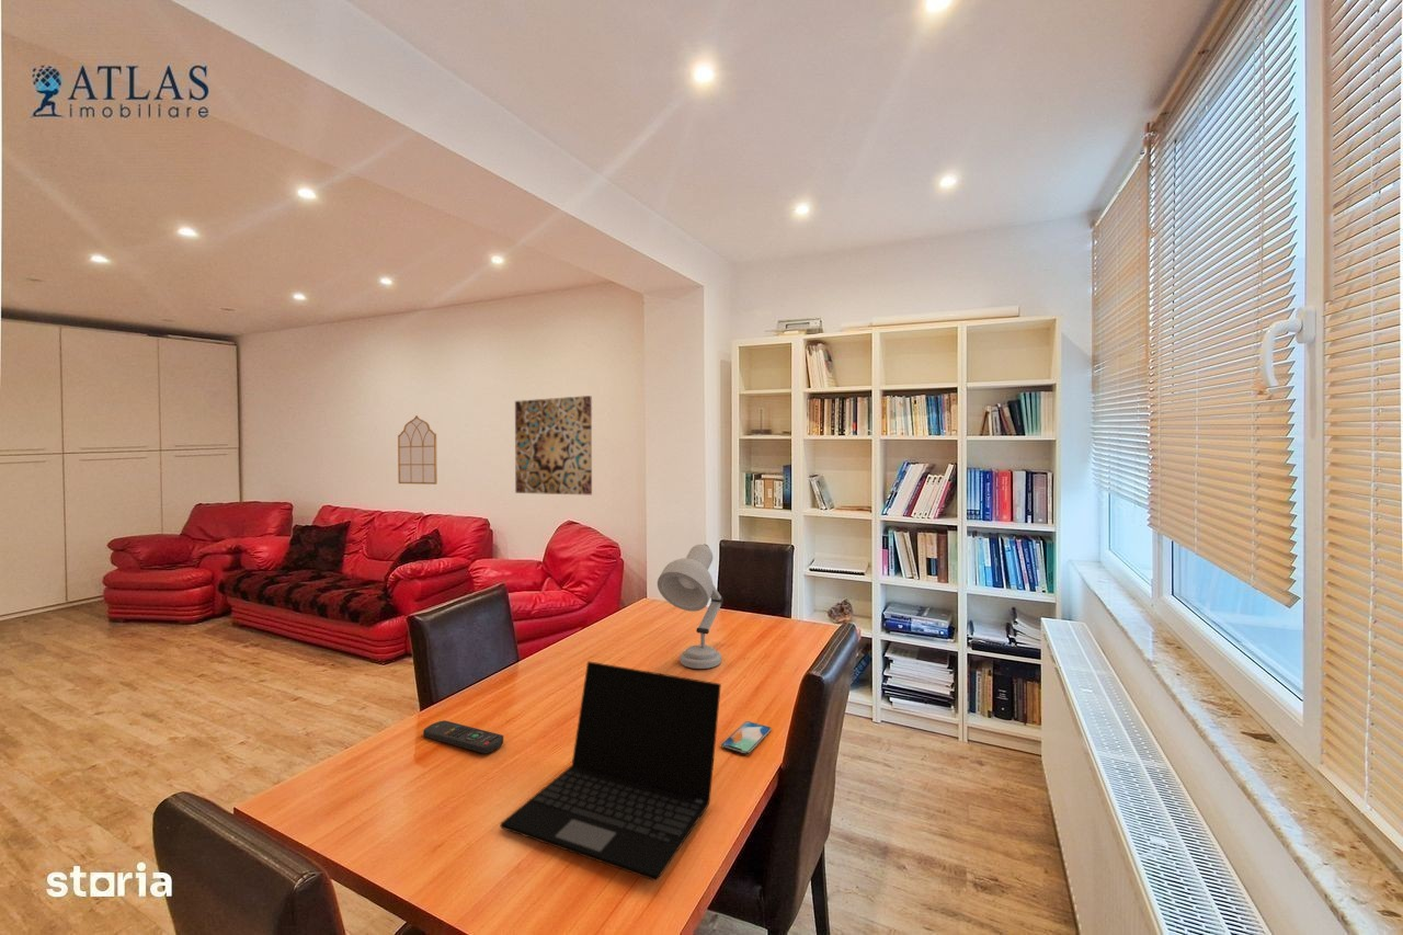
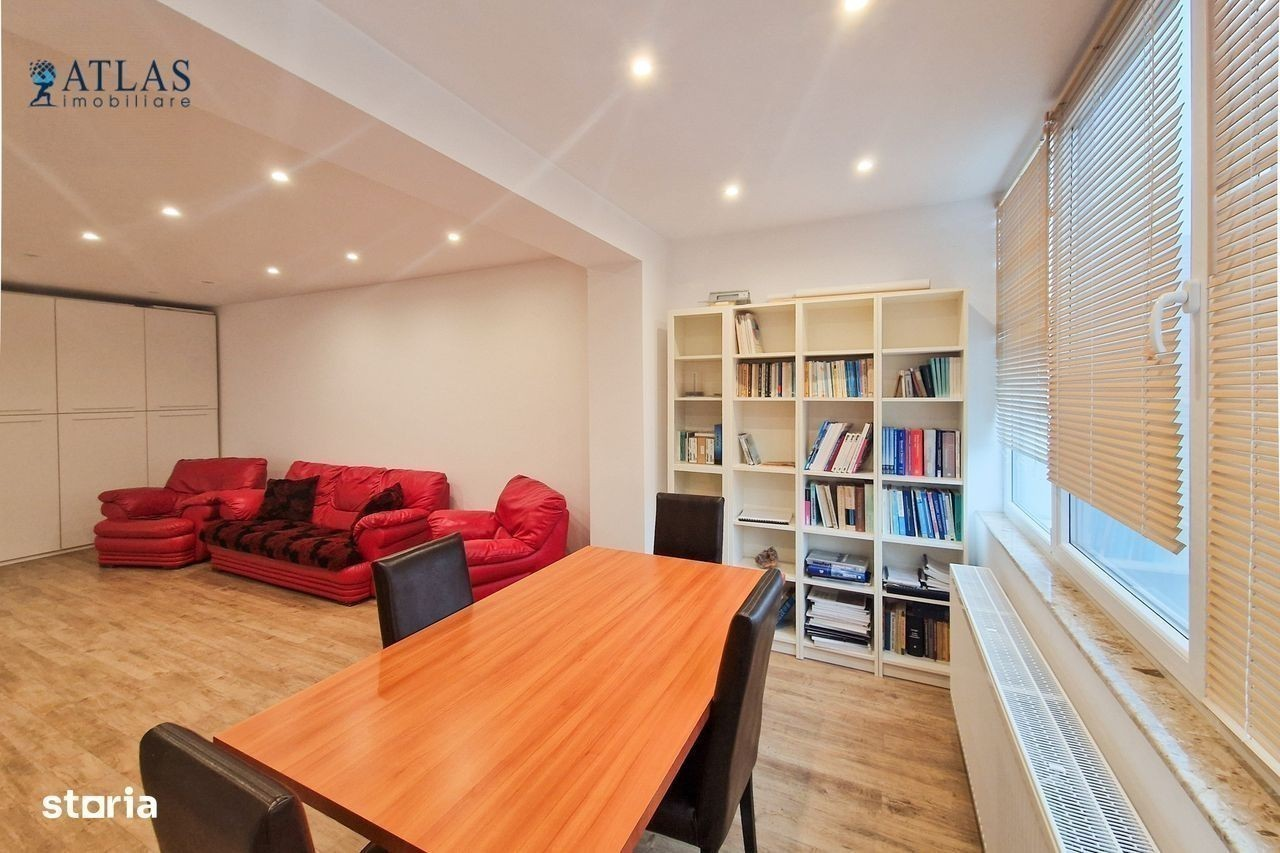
- laptop [499,660,722,882]
- smartphone [720,720,773,755]
- wall art [514,395,593,495]
- remote control [422,719,504,754]
- desk lamp [657,544,723,670]
- mirror [397,414,438,486]
